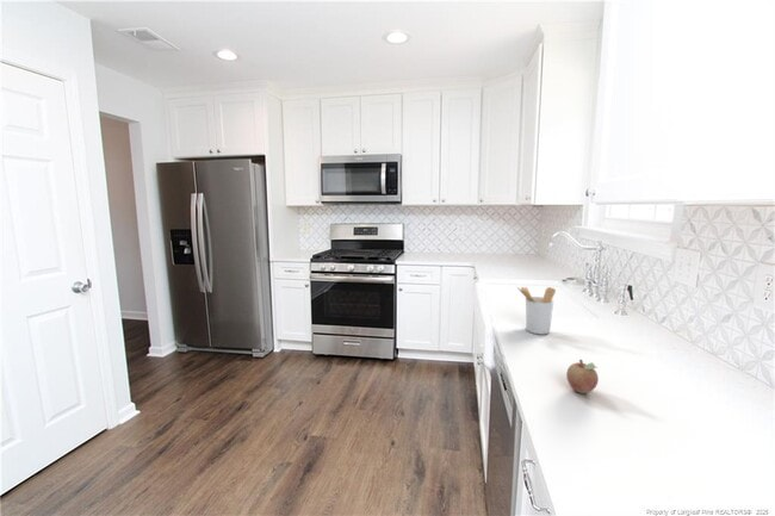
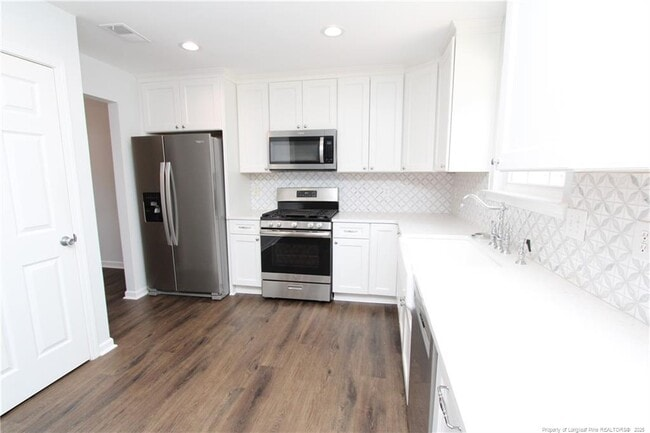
- fruit [565,359,600,394]
- utensil holder [517,286,557,336]
